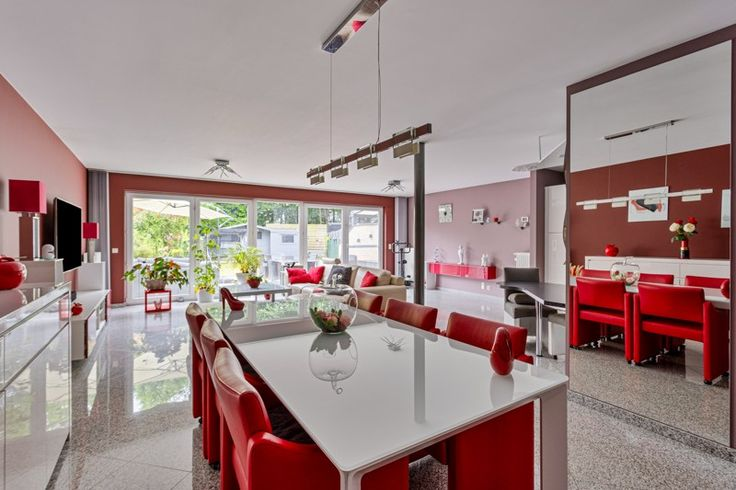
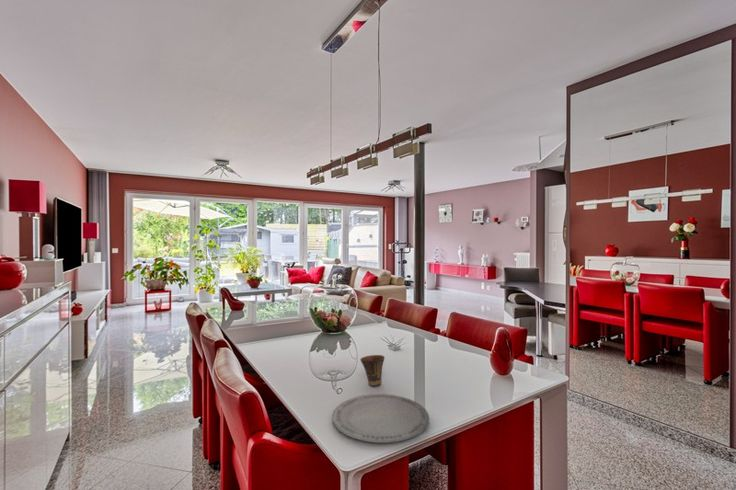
+ plate [331,393,430,444]
+ cup [359,354,386,387]
